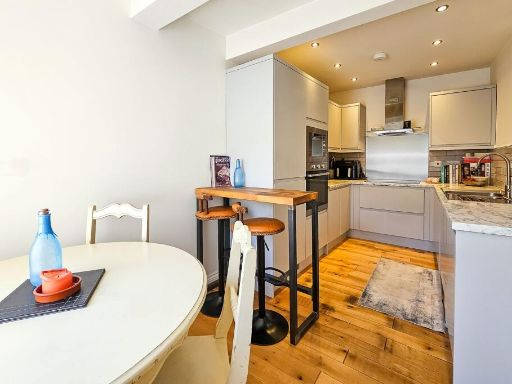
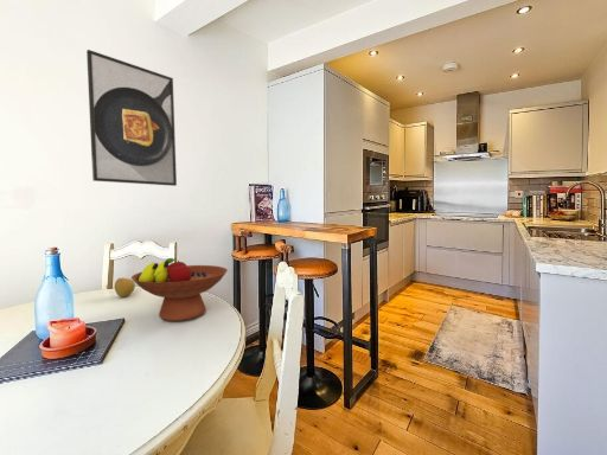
+ fruit bowl [130,257,229,322]
+ apple [114,277,136,297]
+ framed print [85,49,178,187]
